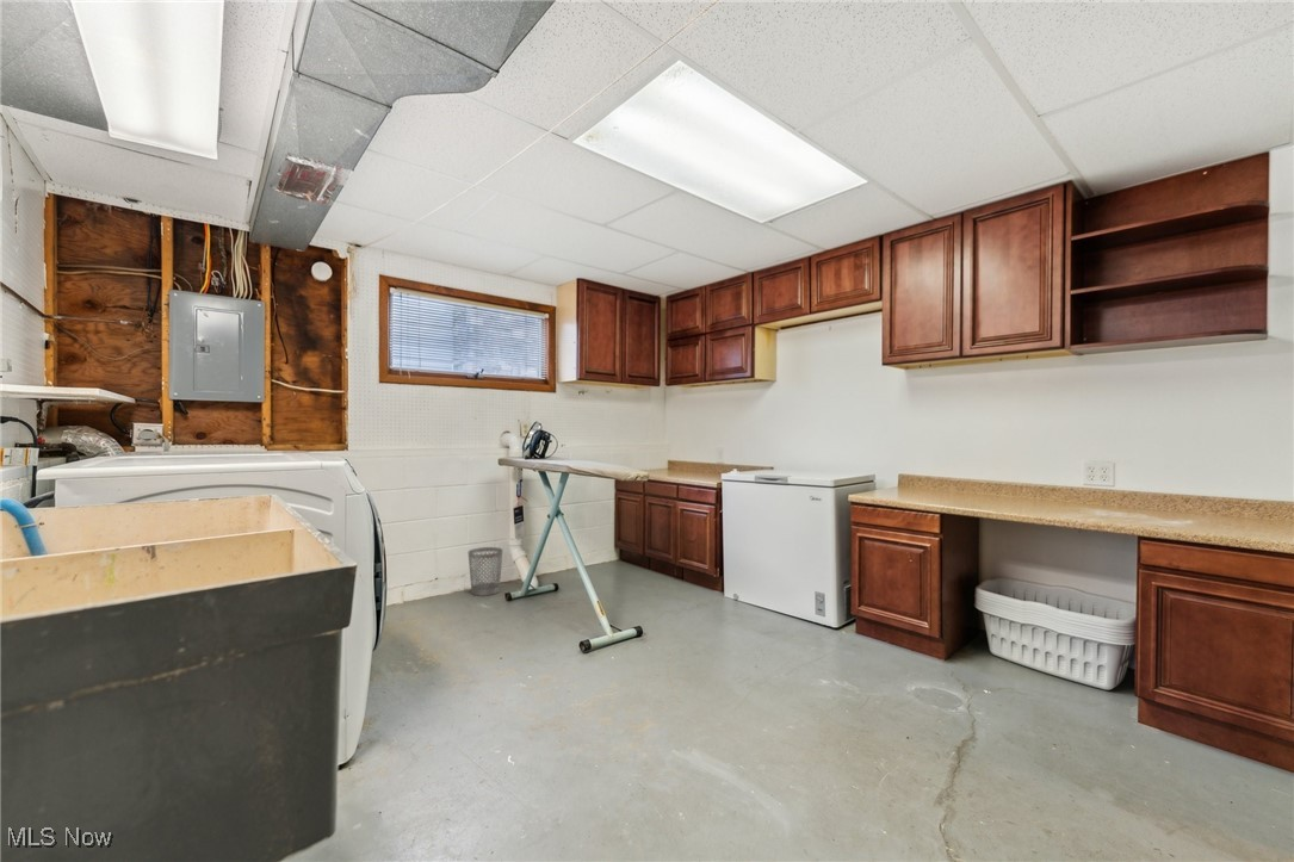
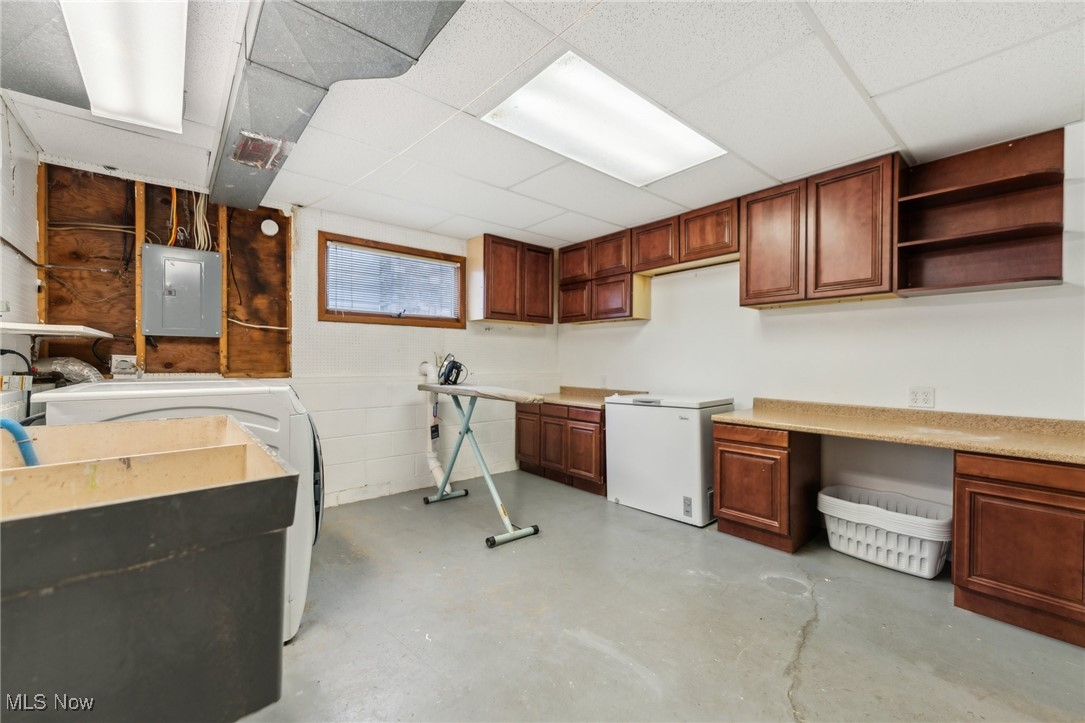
- wastebasket [468,546,503,597]
